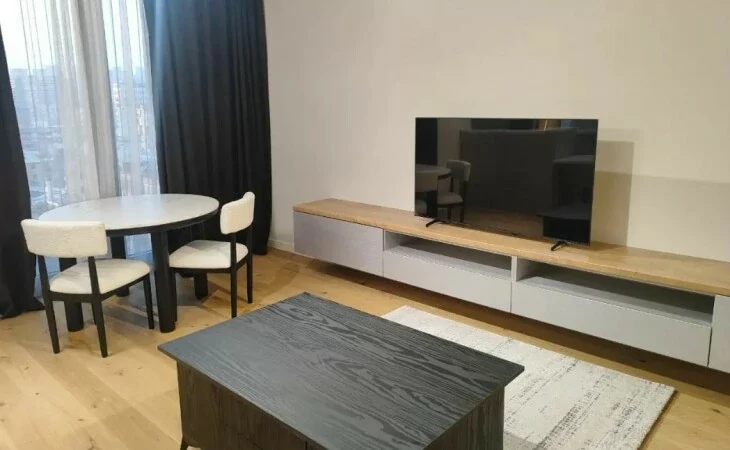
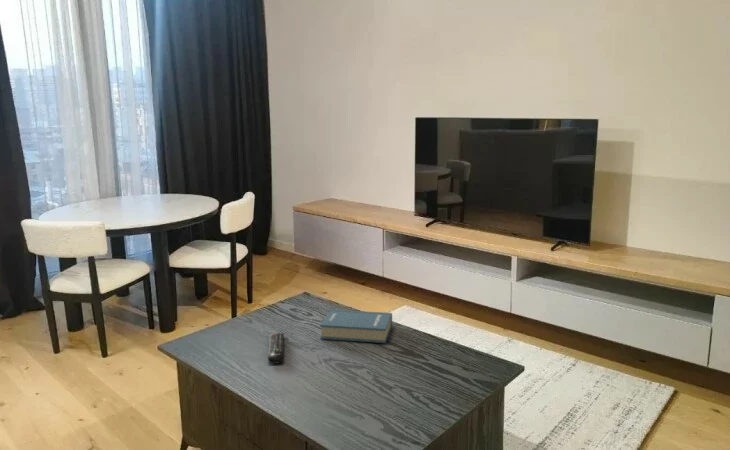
+ remote control [267,332,285,365]
+ hardback book [319,309,393,344]
